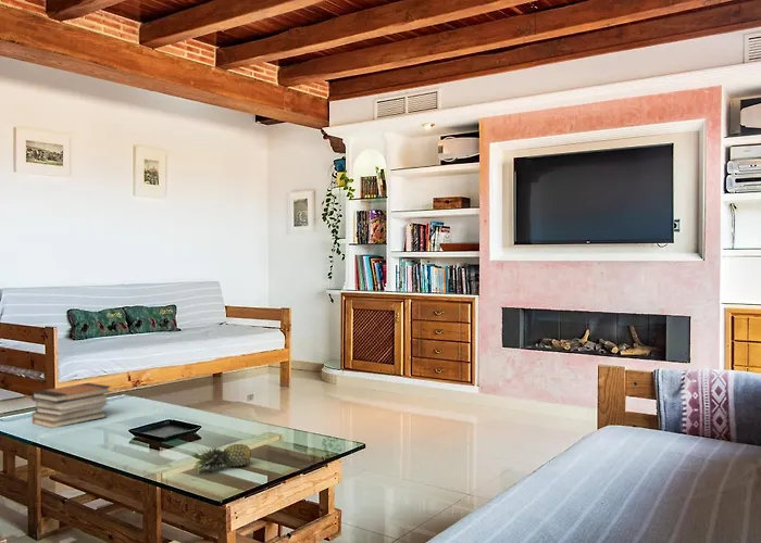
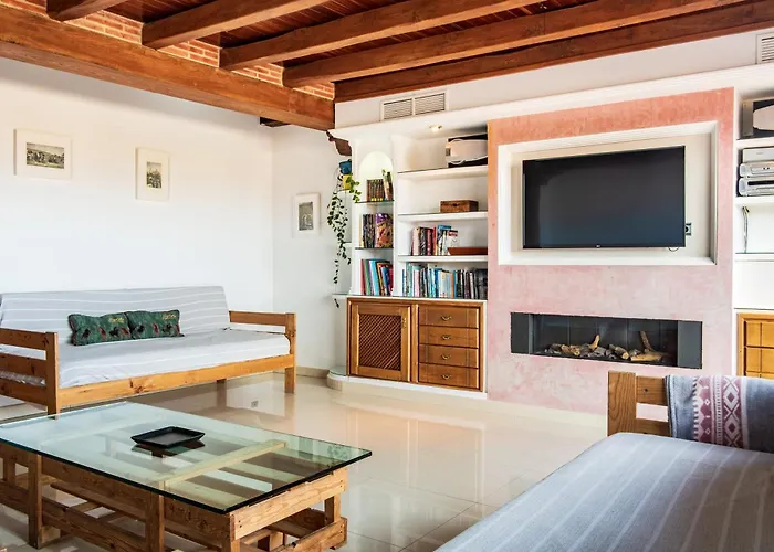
- book stack [30,382,112,429]
- fruit [190,443,252,475]
